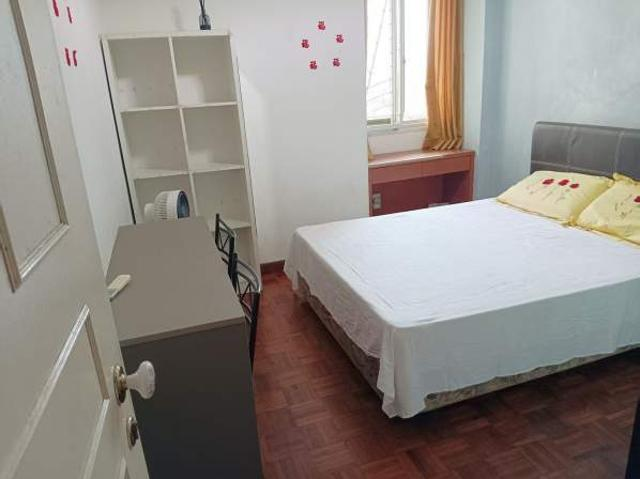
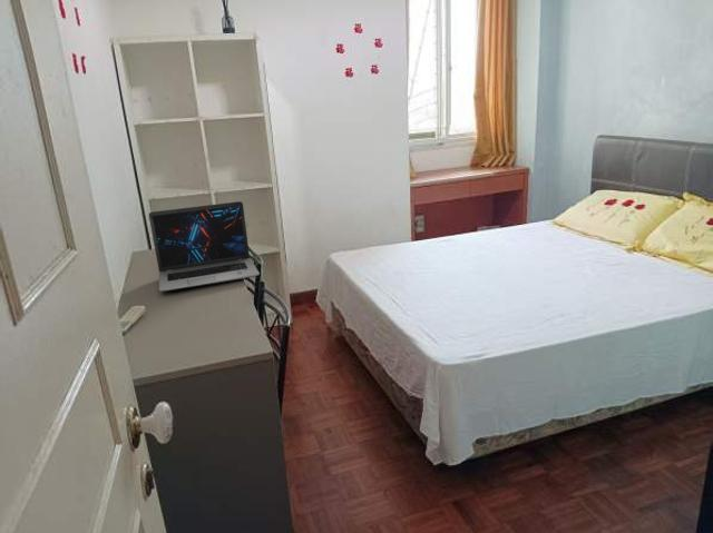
+ laptop [148,200,261,293]
